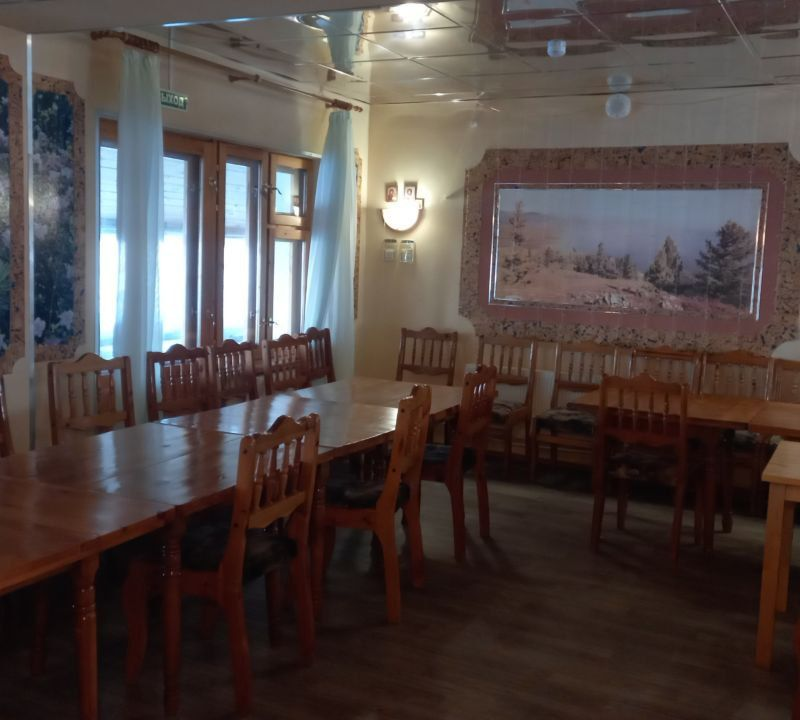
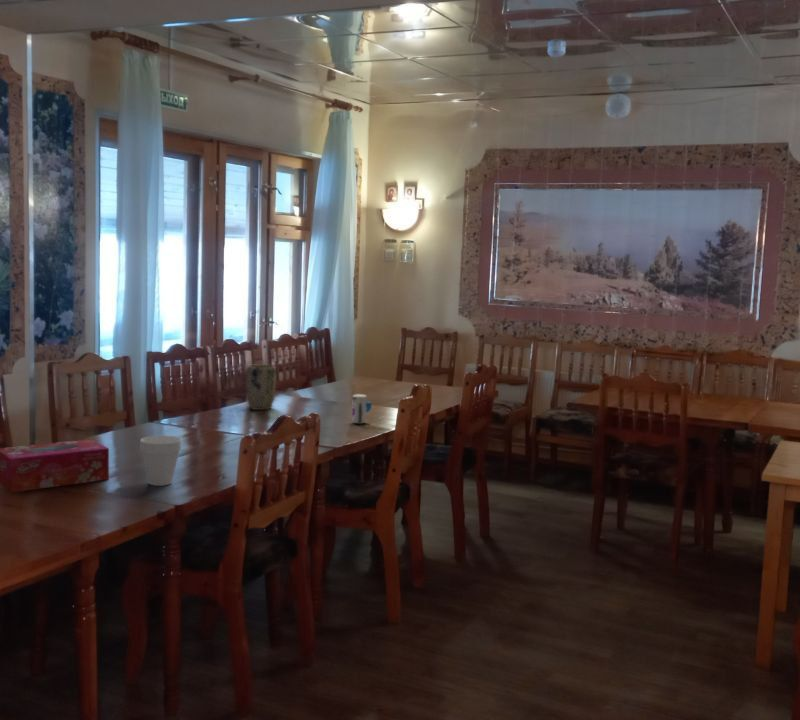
+ plant pot [245,363,277,411]
+ cup [139,435,182,487]
+ tissue box [0,438,110,493]
+ toy [351,393,373,425]
